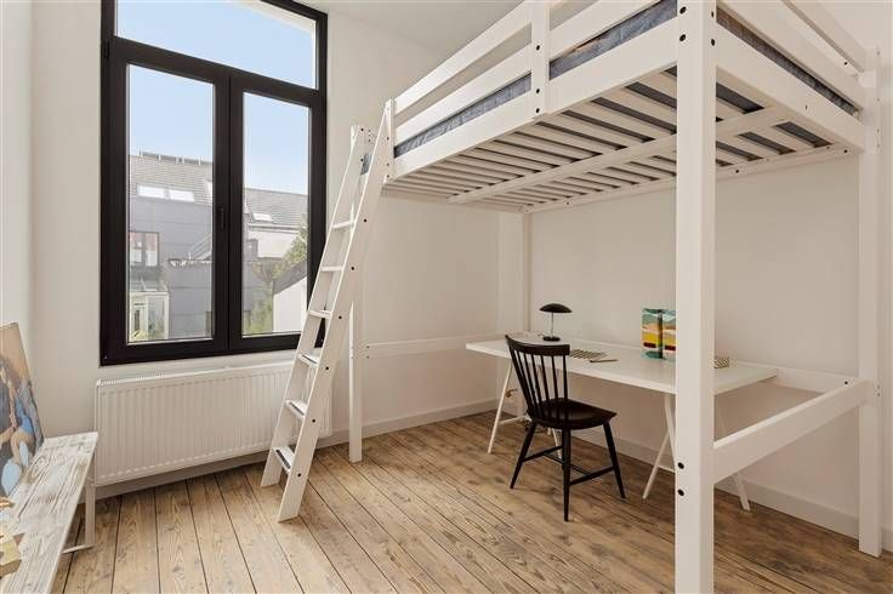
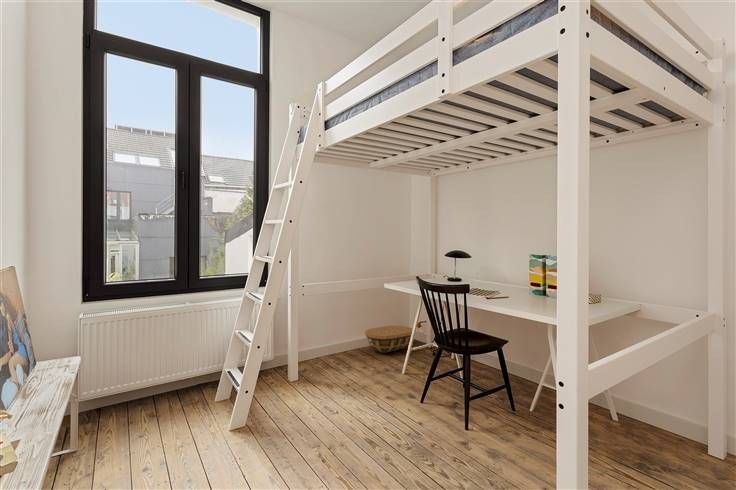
+ basket [364,325,414,354]
